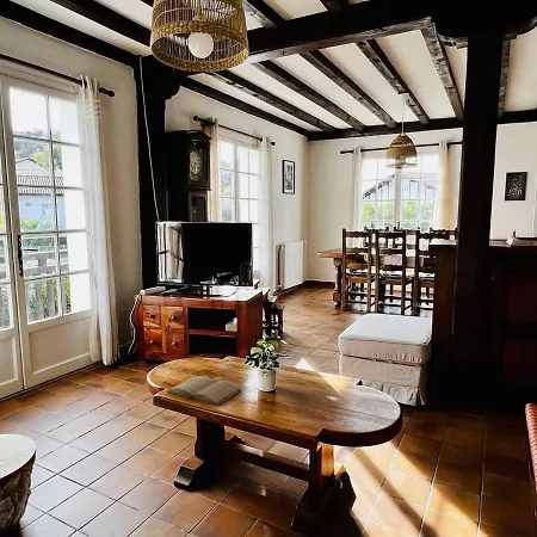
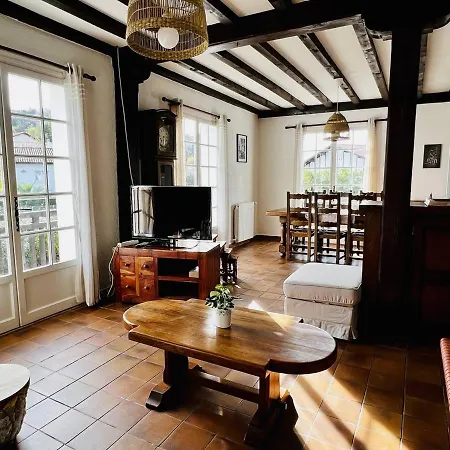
- book [166,375,242,407]
